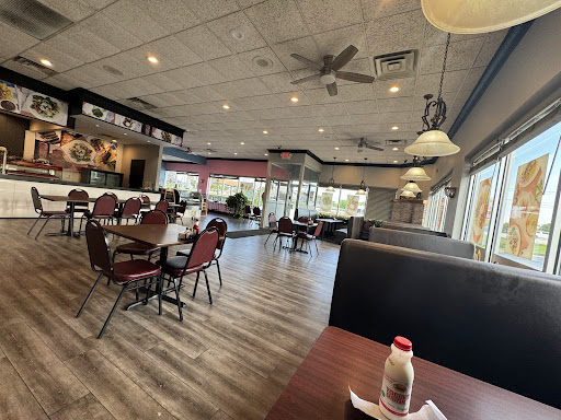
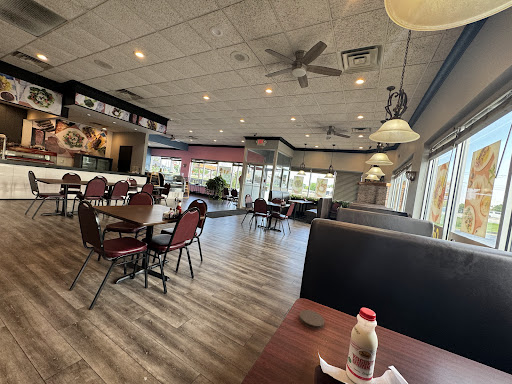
+ coaster [298,309,325,330]
